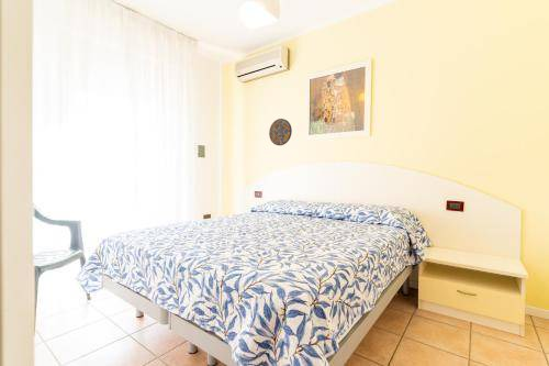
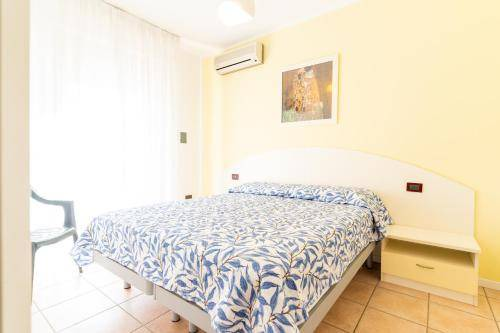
- manhole cover [268,118,293,146]
